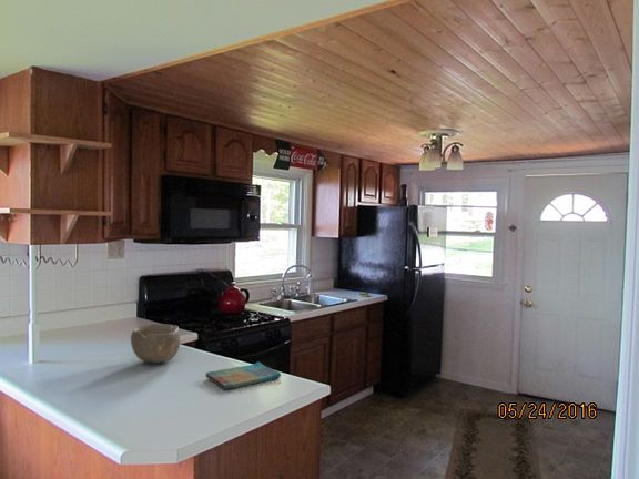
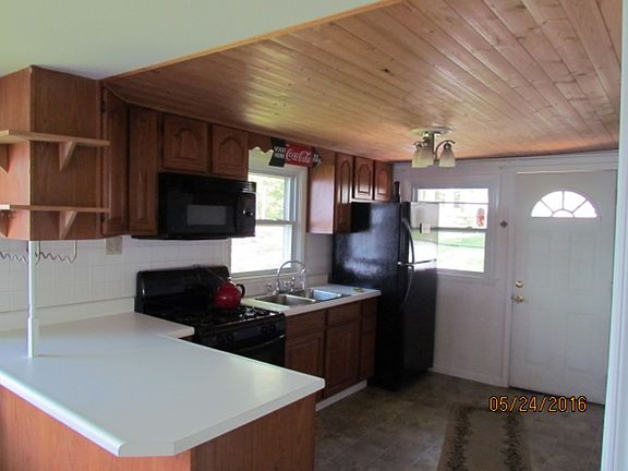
- bowl [130,323,182,364]
- dish towel [205,360,282,390]
